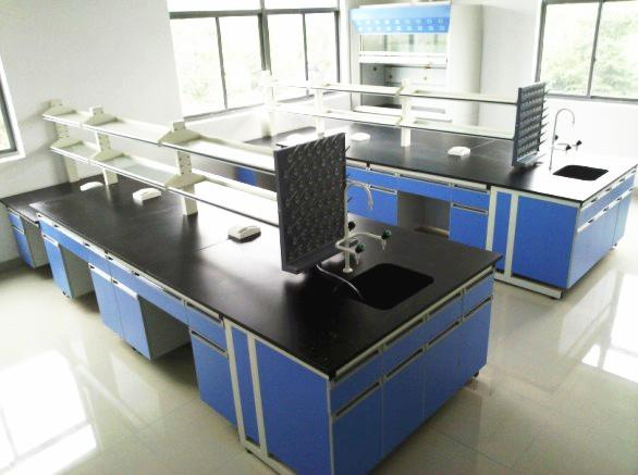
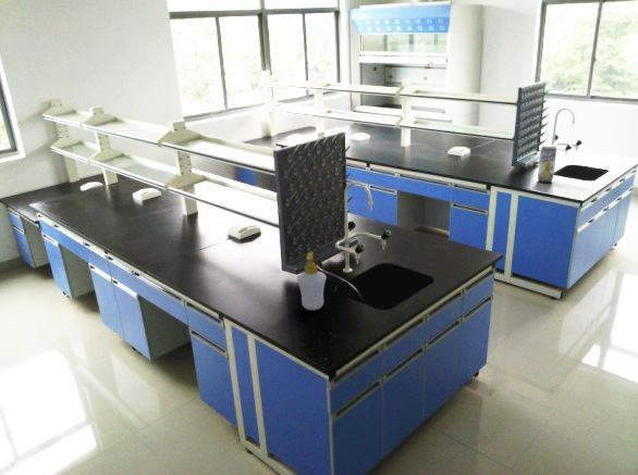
+ soap bottle [296,250,328,311]
+ juice carton [537,146,557,184]
